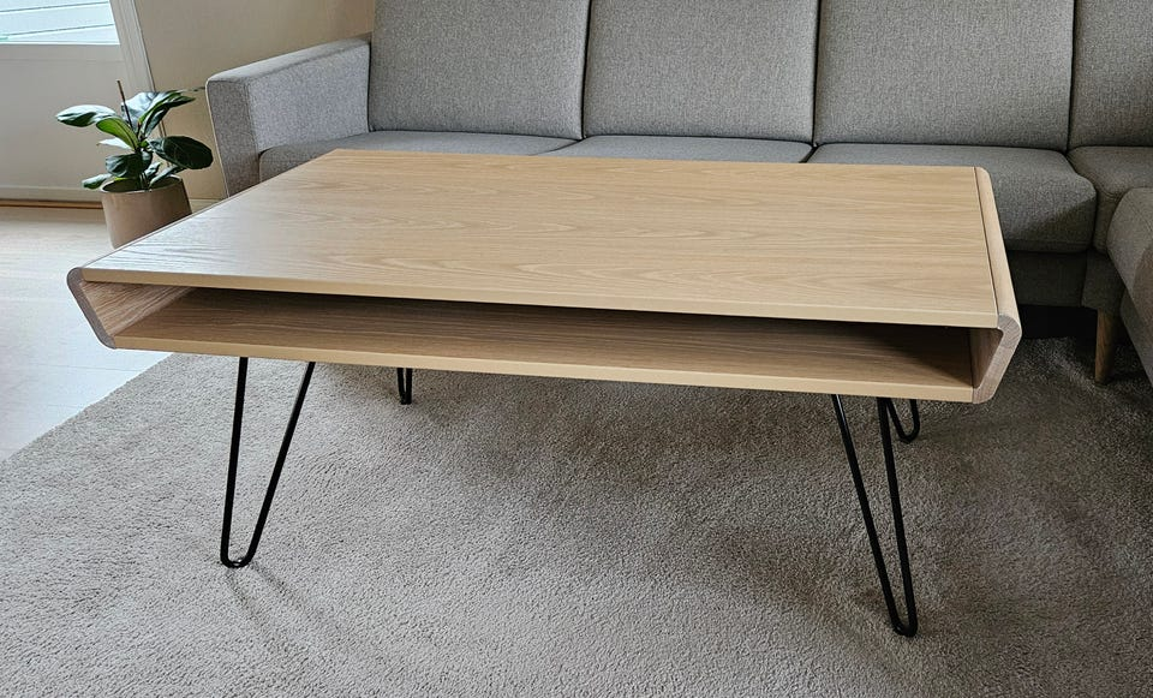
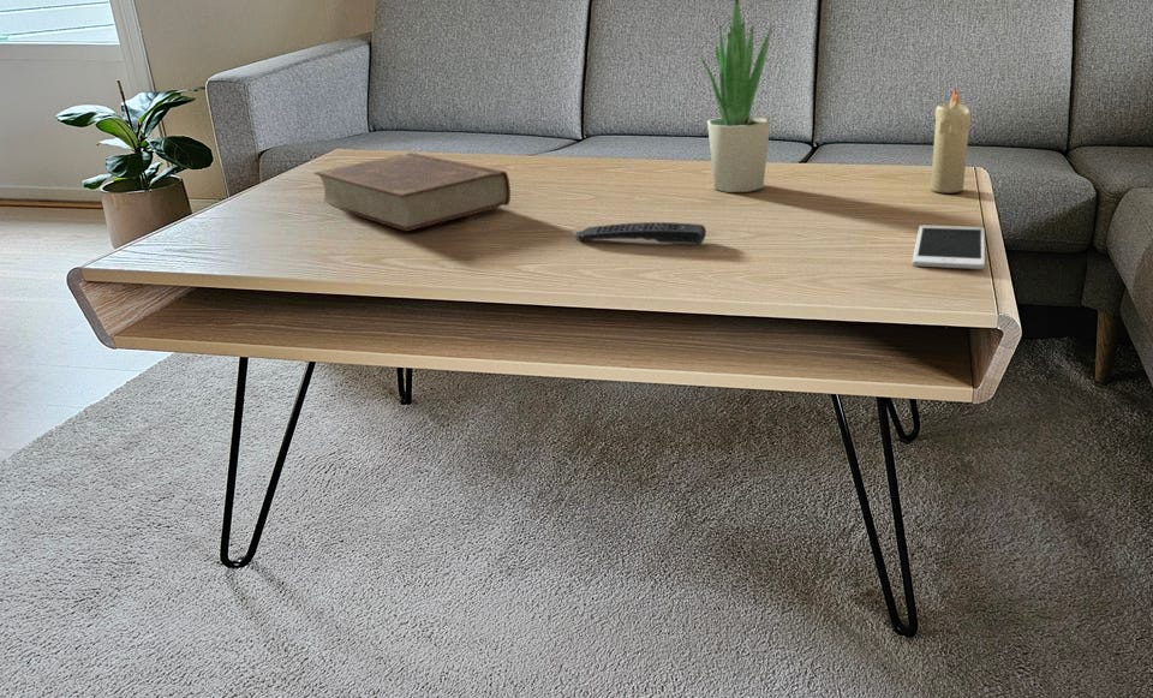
+ potted plant [700,0,773,193]
+ remote control [573,221,707,245]
+ book [313,151,512,232]
+ cell phone [912,223,986,270]
+ candle [930,86,972,193]
